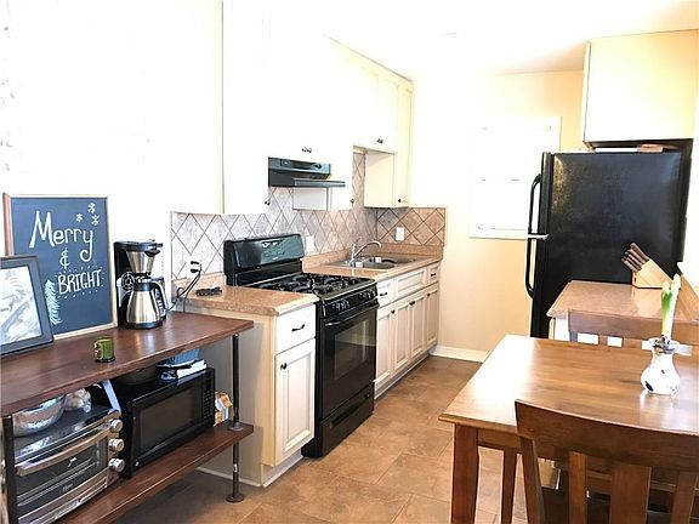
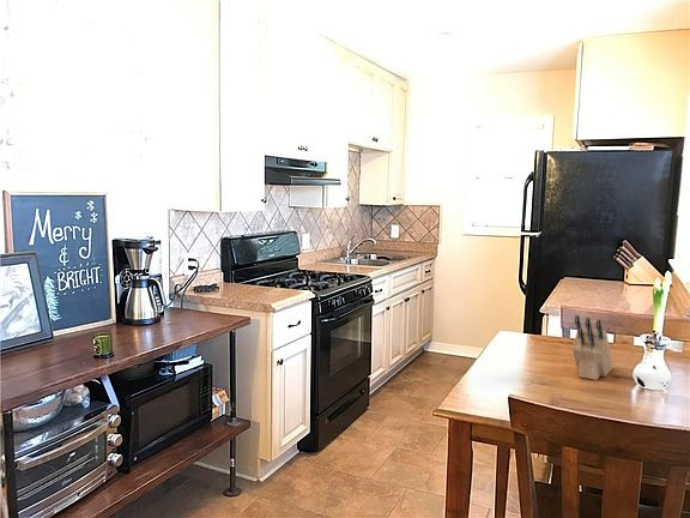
+ knife block [571,314,615,381]
